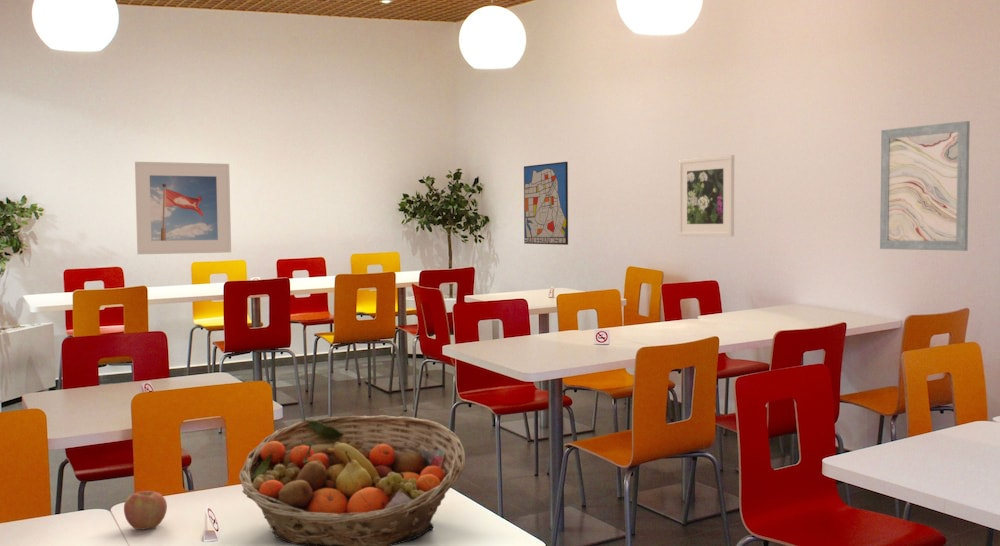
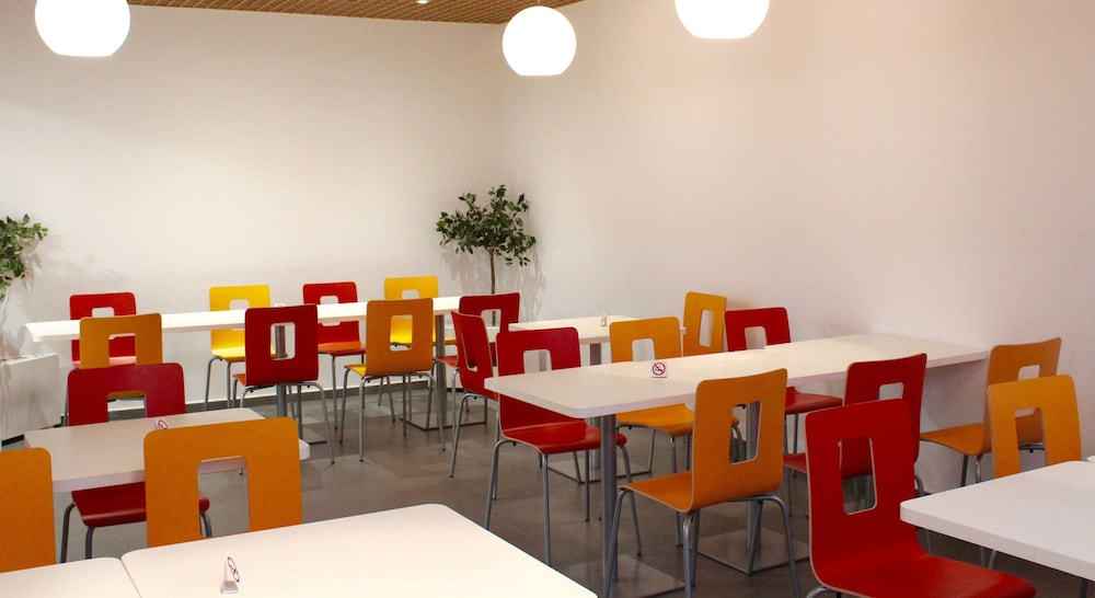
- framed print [134,161,232,255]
- fruit basket [238,415,466,546]
- apple [123,490,168,531]
- wall art [879,120,971,252]
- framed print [678,154,735,238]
- wall art [523,161,569,246]
